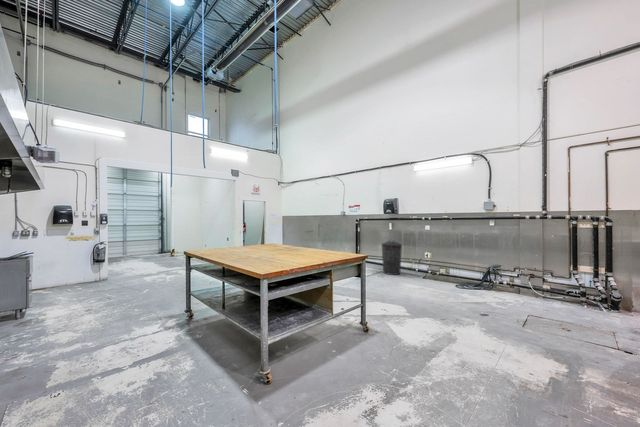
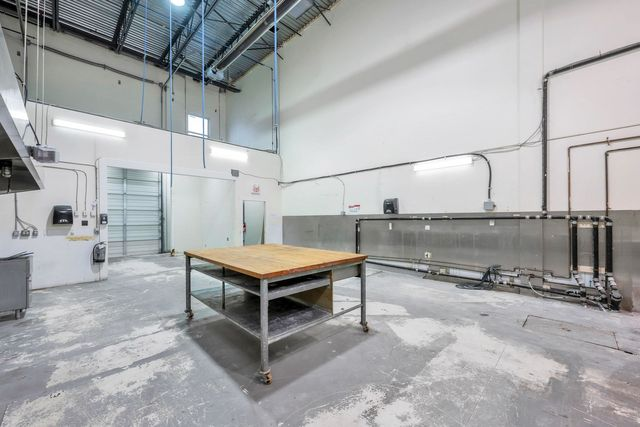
- trash can [381,239,403,276]
